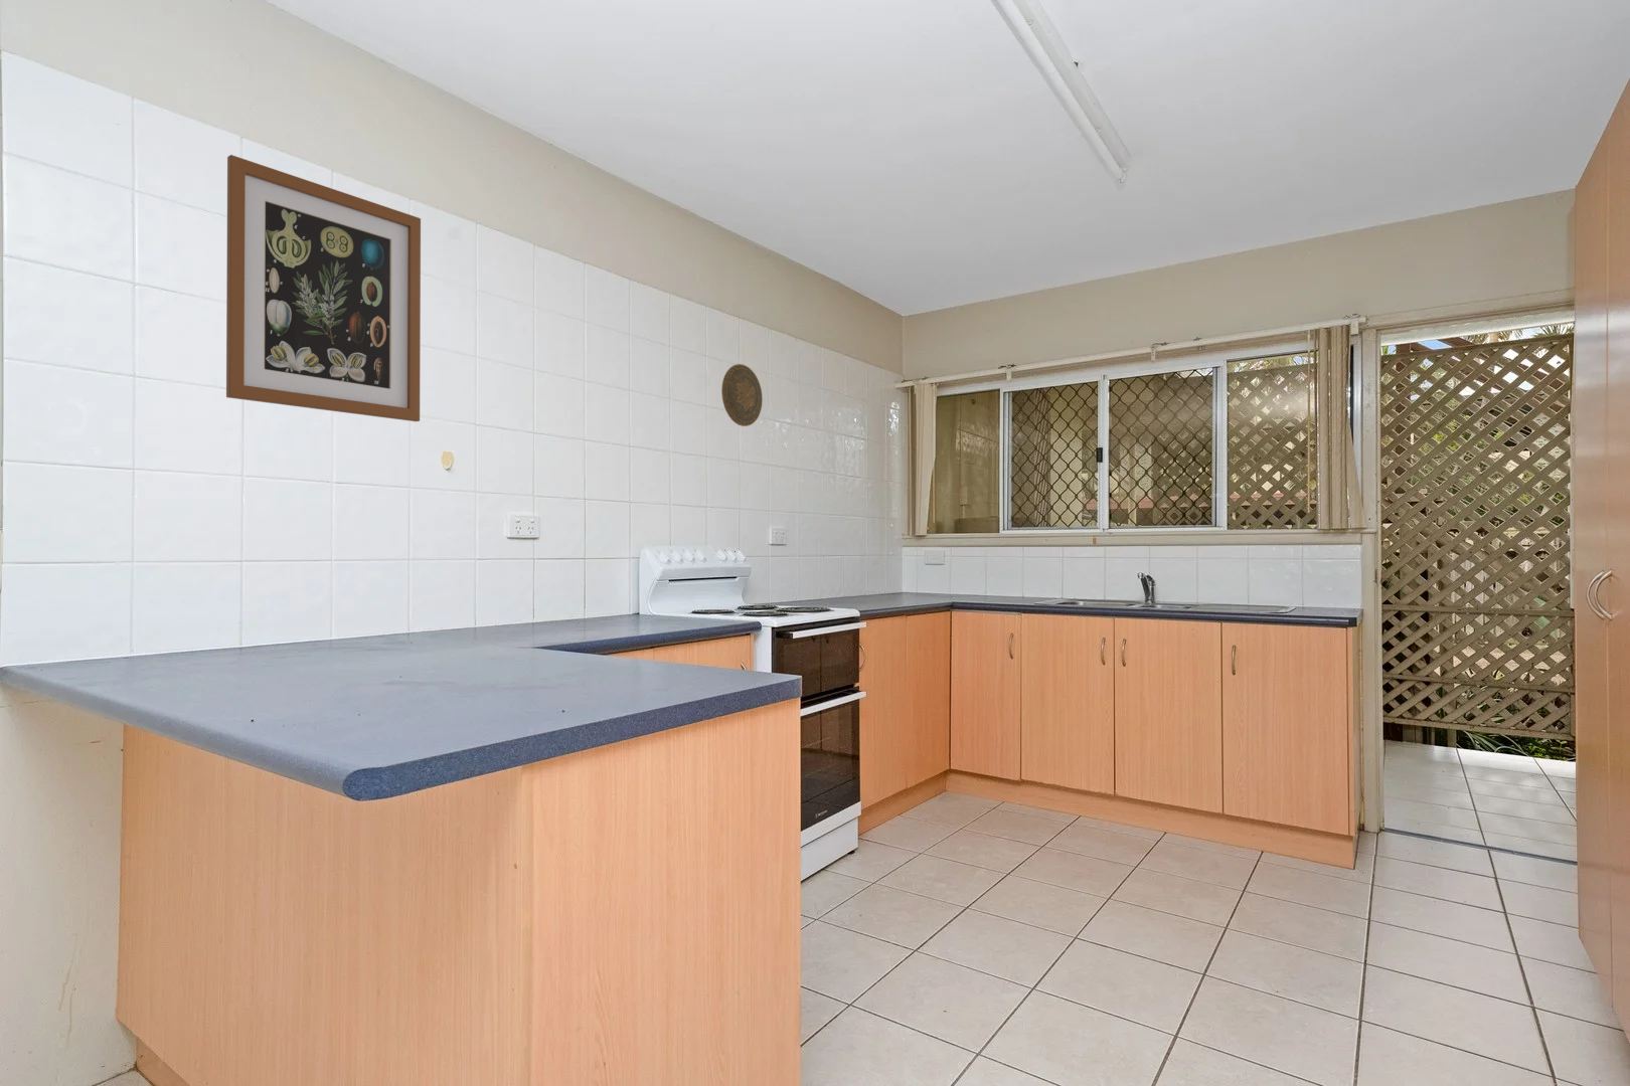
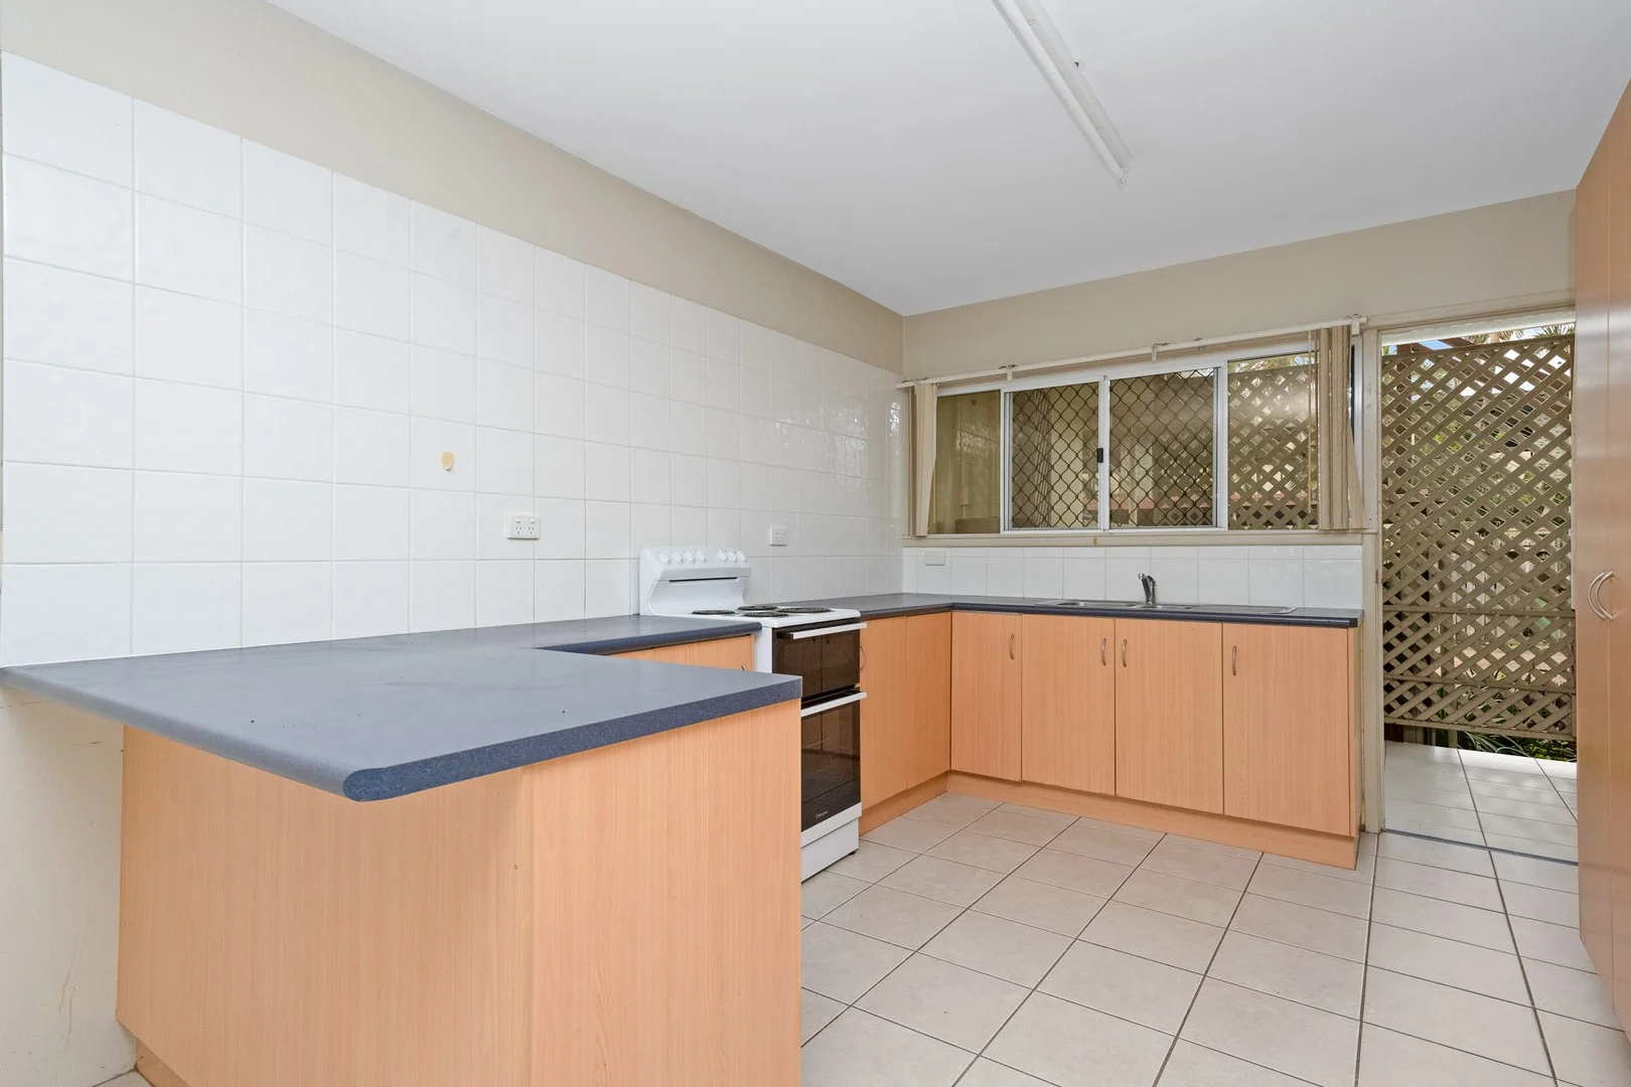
- wall art [226,154,422,422]
- decorative plate [720,362,764,428]
